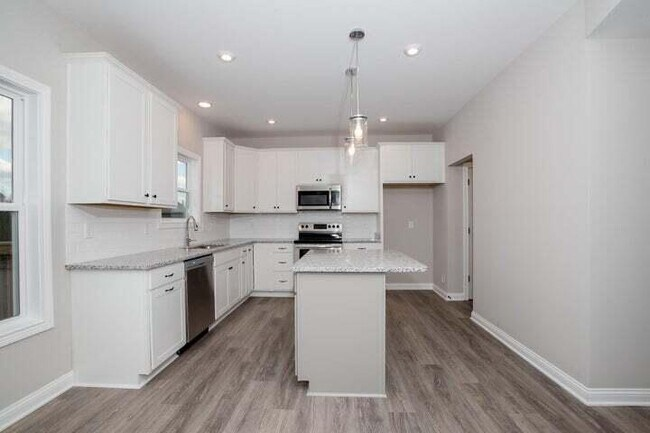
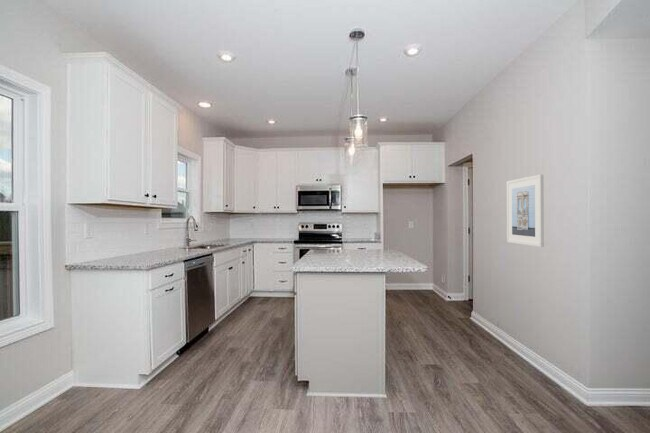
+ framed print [506,173,545,248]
